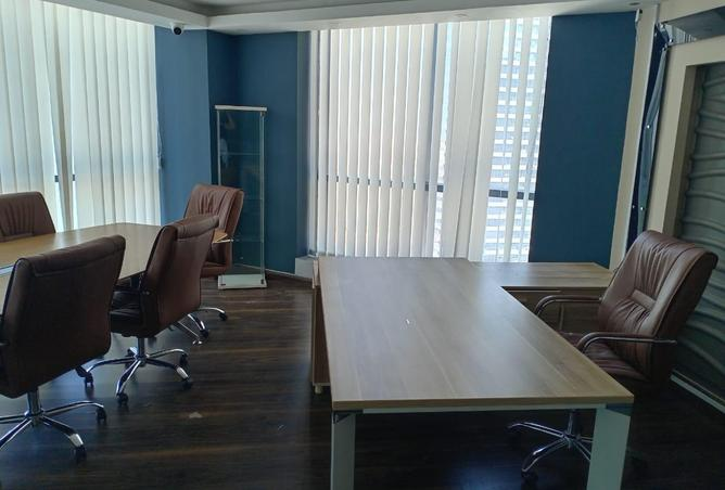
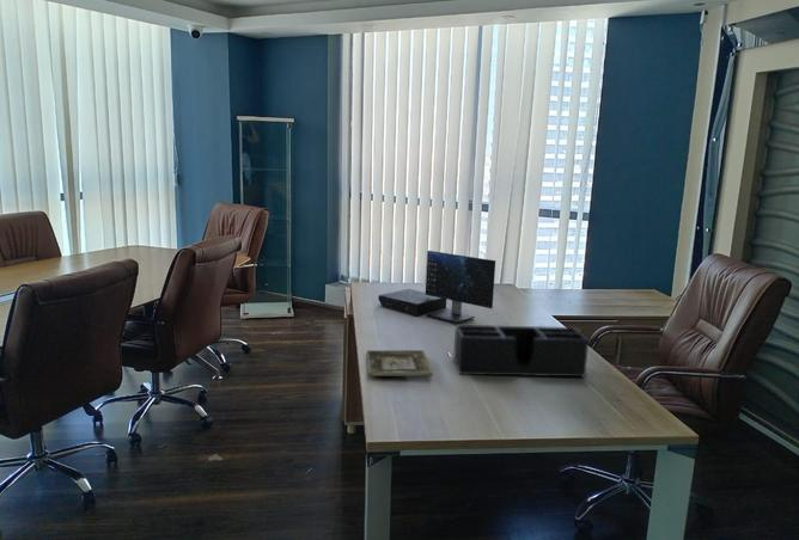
+ picture frame [366,349,434,378]
+ computer monitor [377,250,496,325]
+ desk organizer [452,324,590,378]
